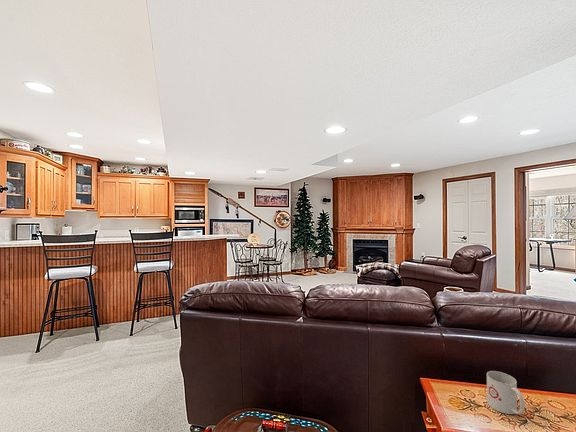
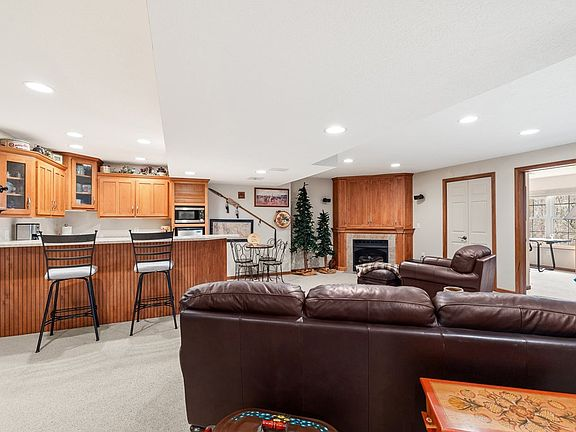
- mug [486,370,526,415]
